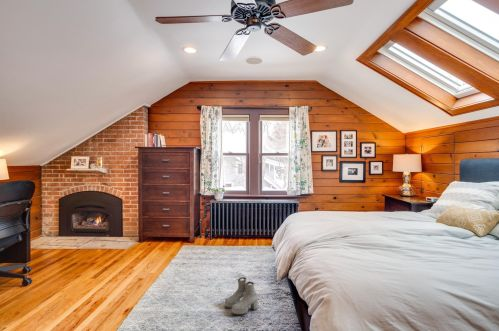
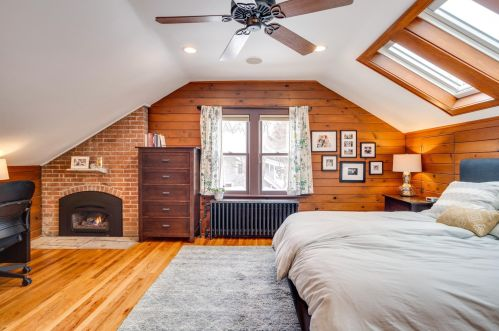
- boots [224,276,259,315]
